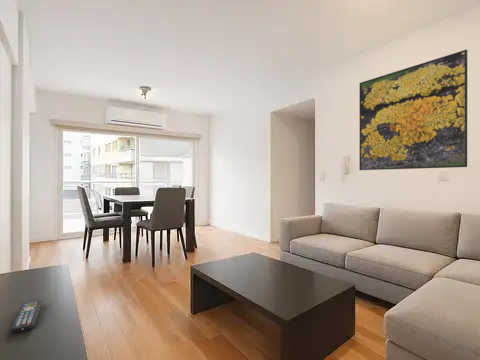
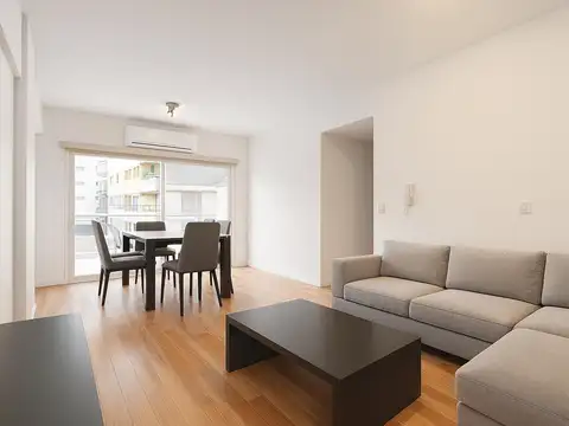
- remote control [10,298,43,333]
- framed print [358,49,468,171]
